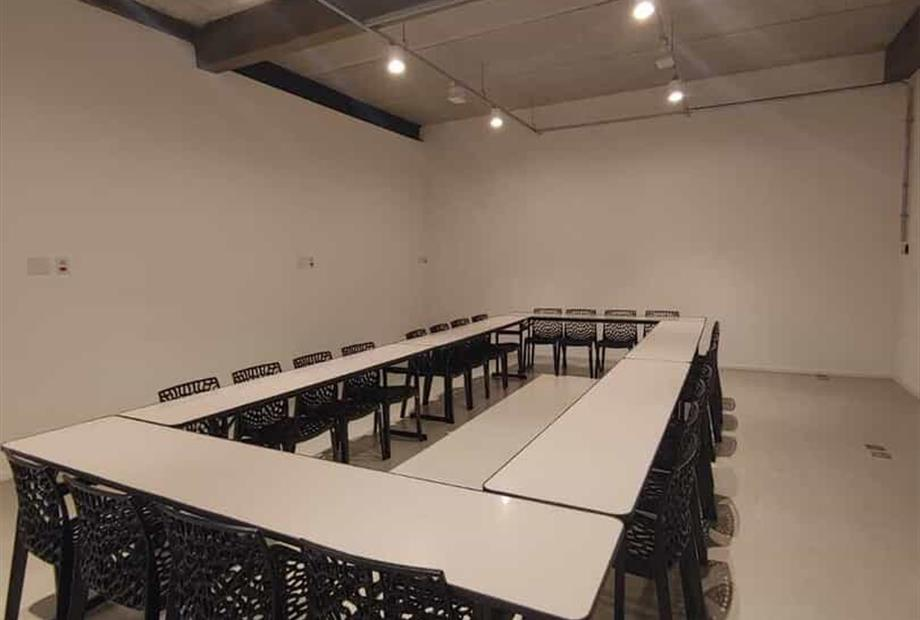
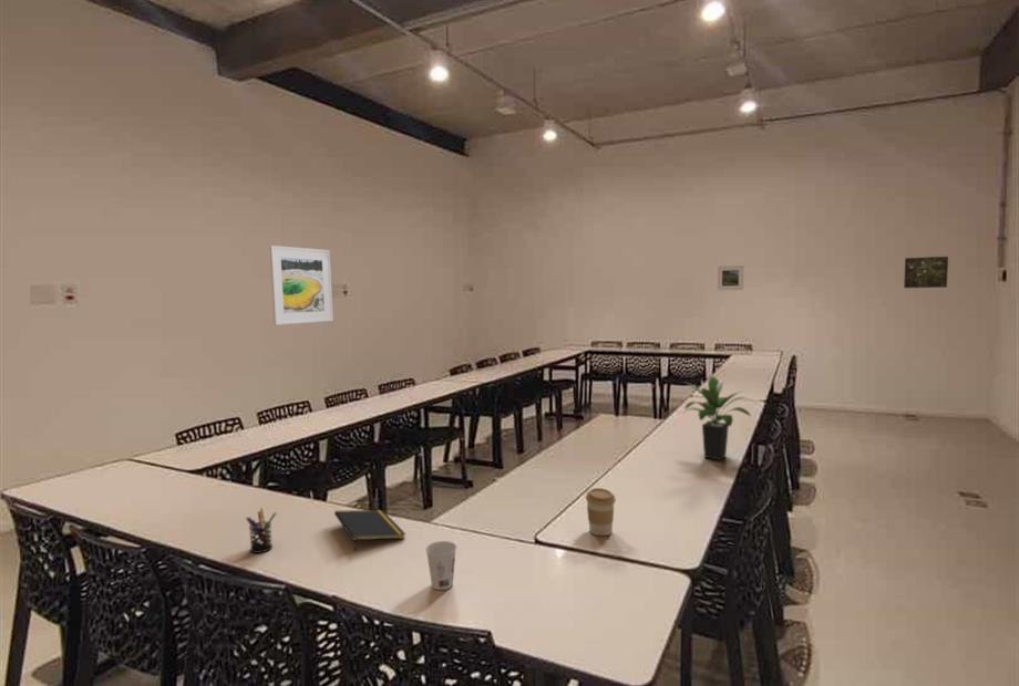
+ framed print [717,264,744,292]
+ notepad [333,509,406,552]
+ cup [424,540,457,591]
+ potted plant [683,375,756,461]
+ coffee cup [585,487,617,537]
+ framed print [903,256,949,289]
+ pen holder [245,507,277,554]
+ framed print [269,245,334,326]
